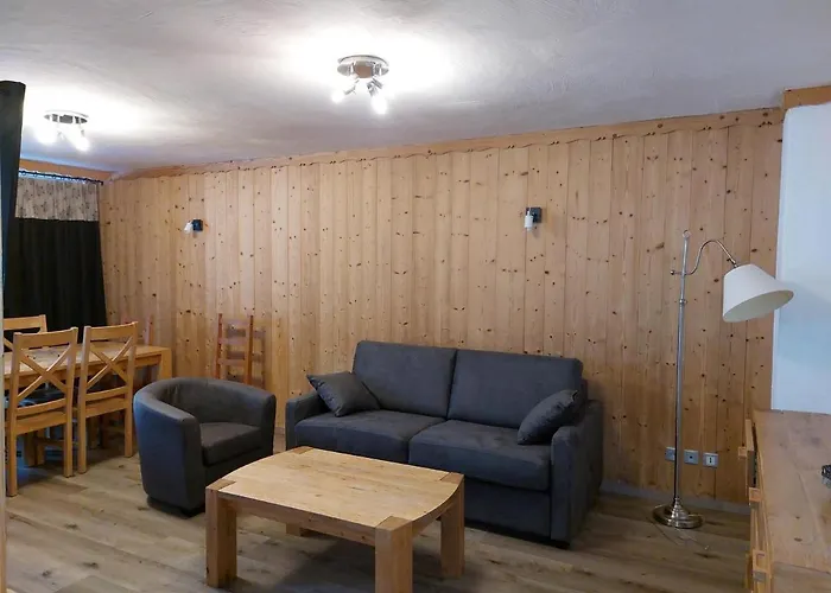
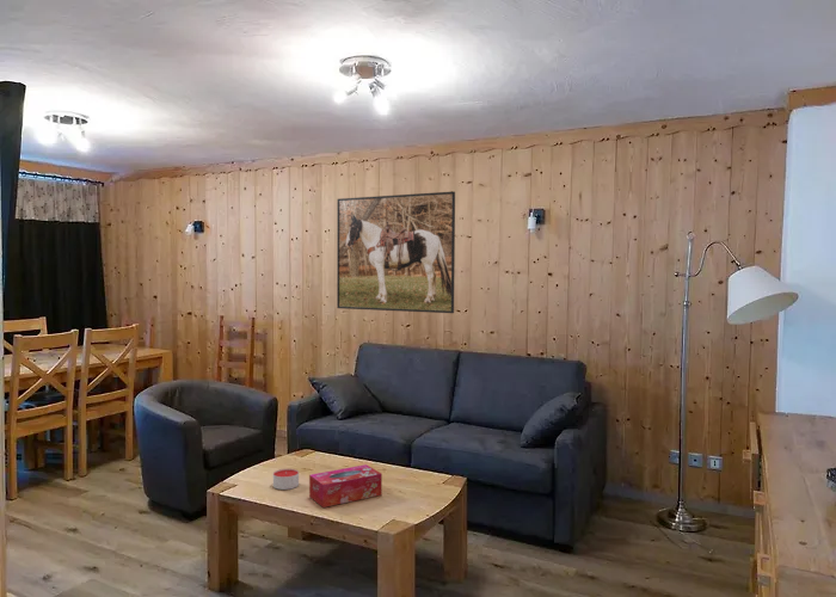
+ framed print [336,191,456,314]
+ candle [272,468,300,491]
+ tissue box [308,463,383,509]
